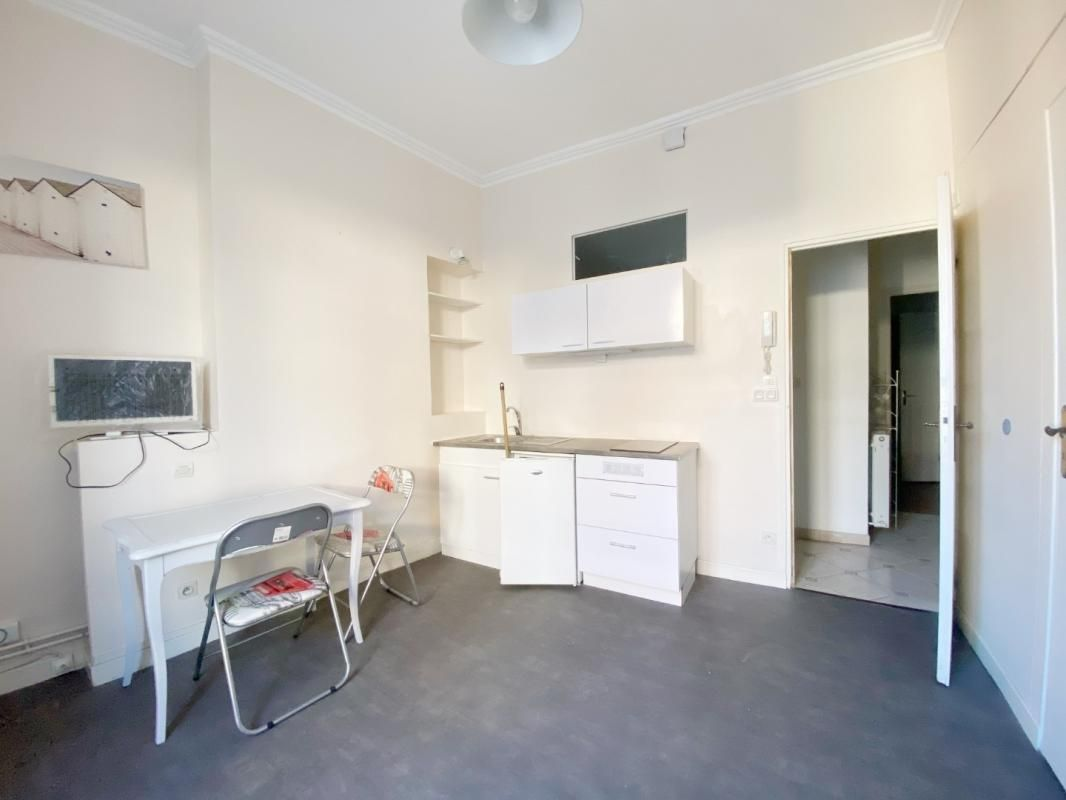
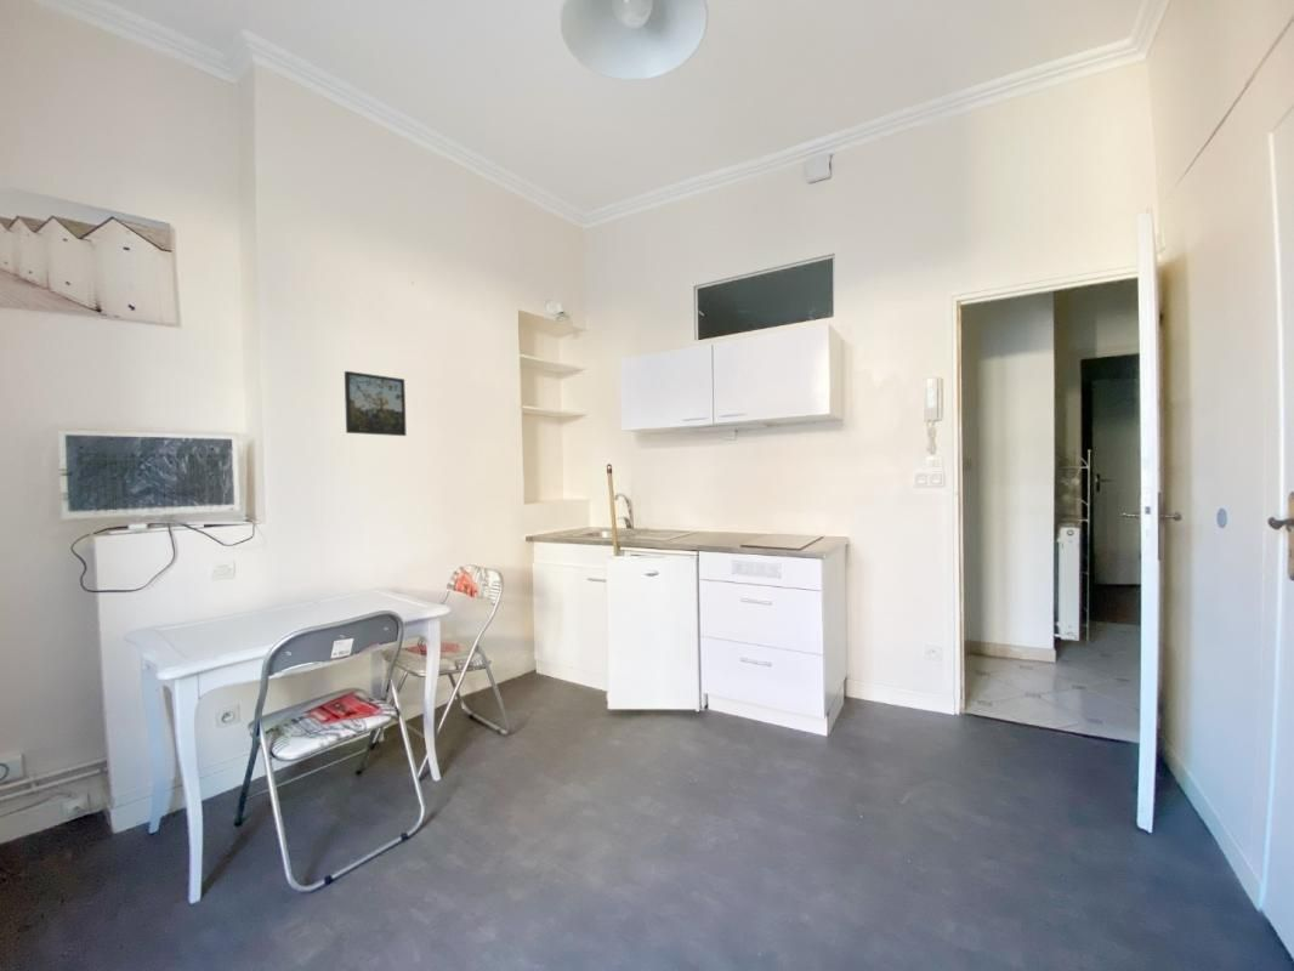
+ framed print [344,370,408,437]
